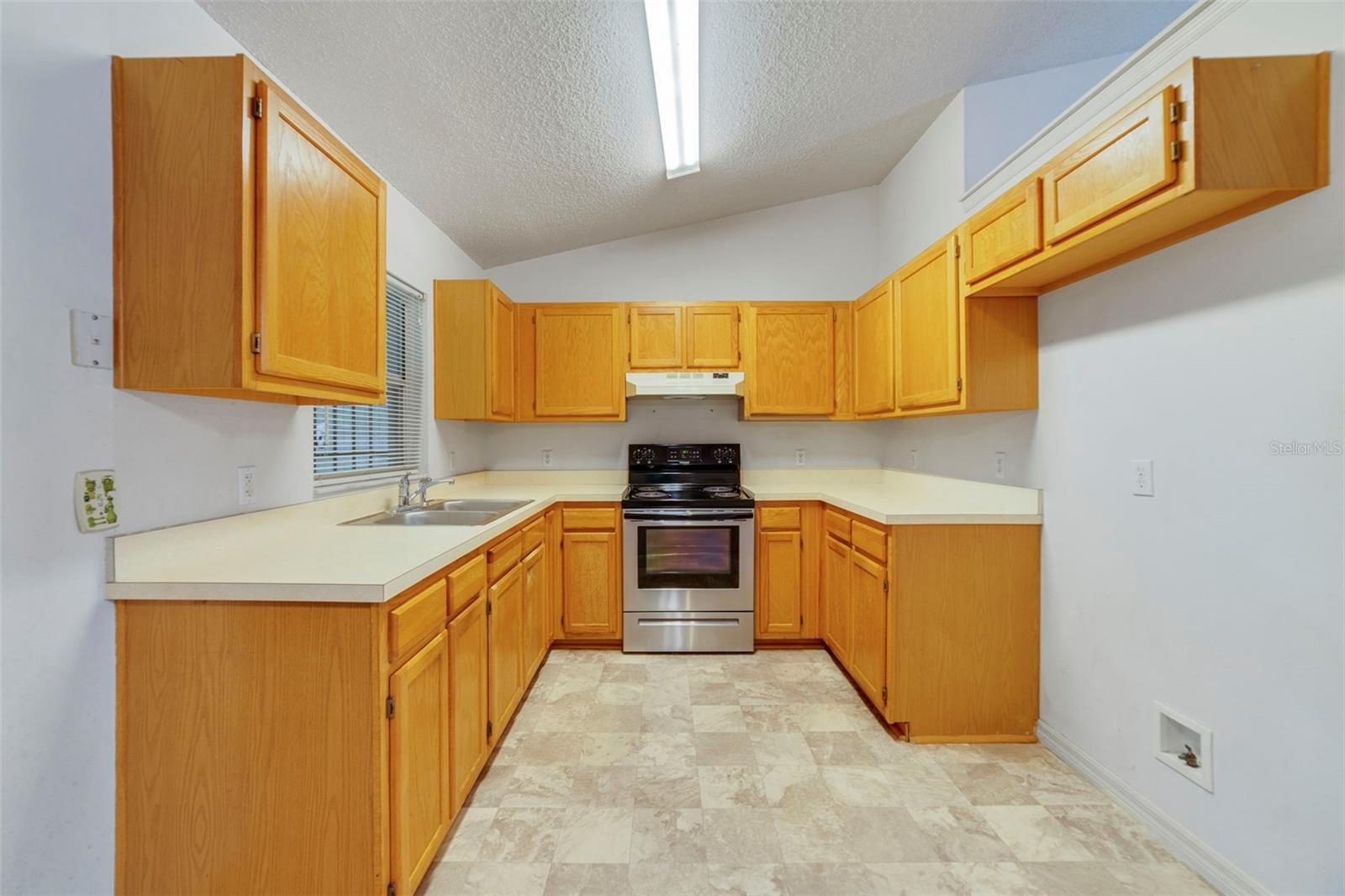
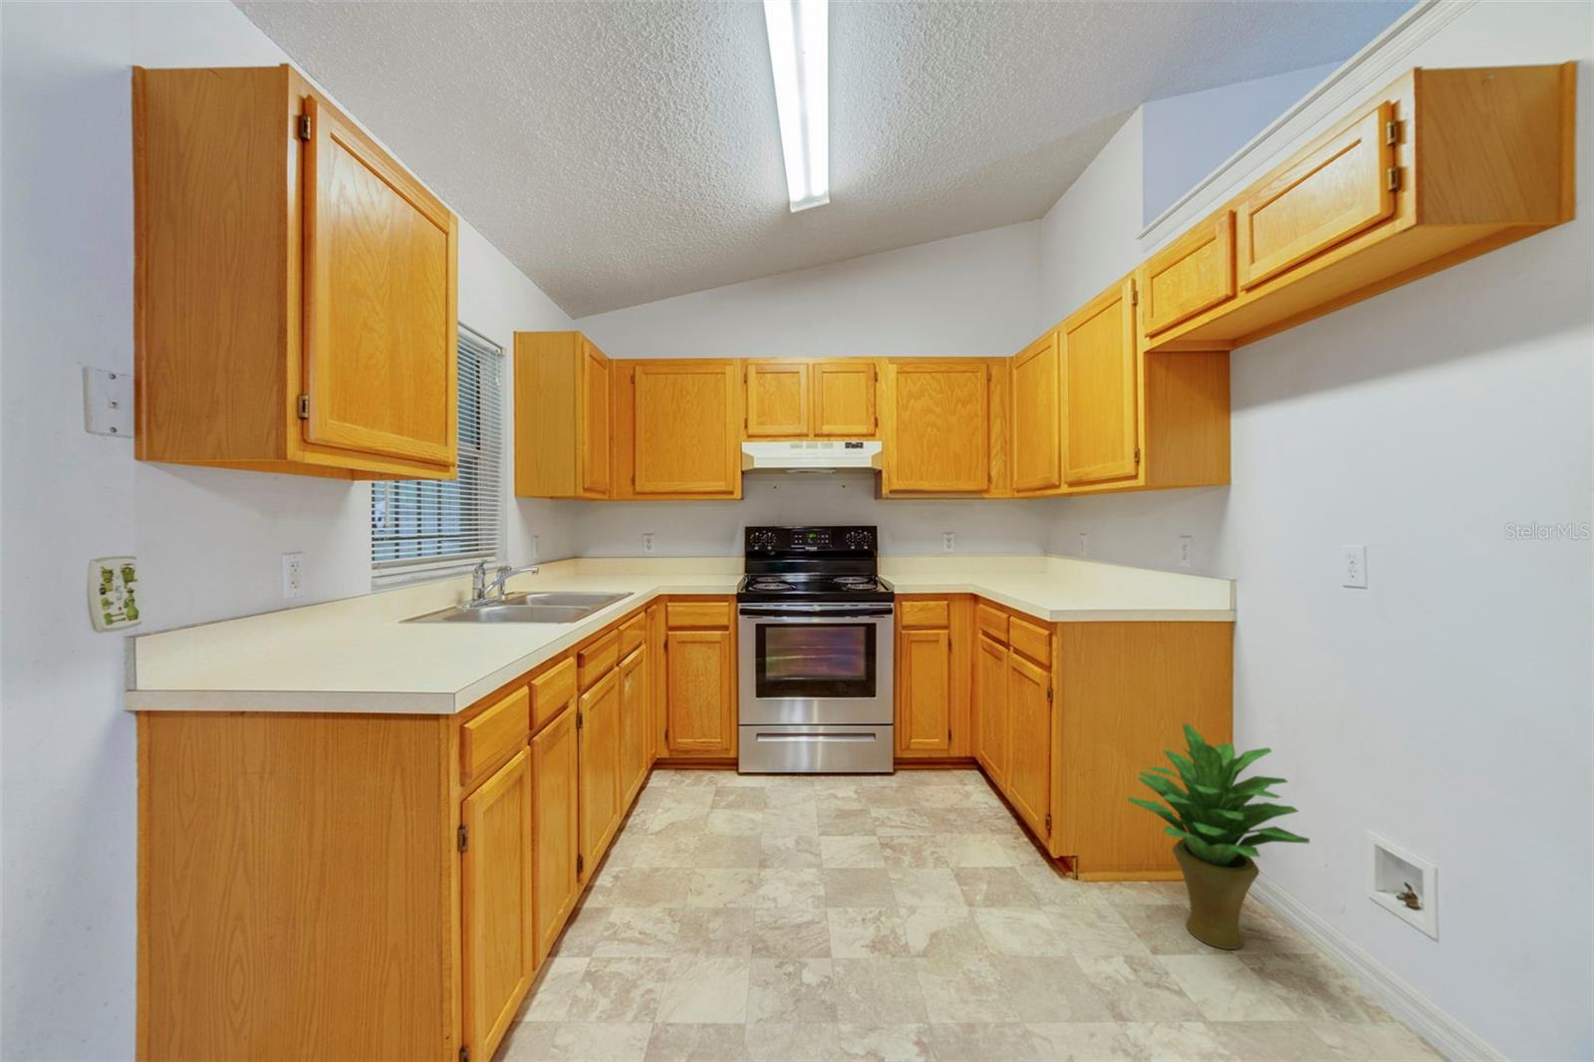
+ potted plant [1127,723,1310,951]
